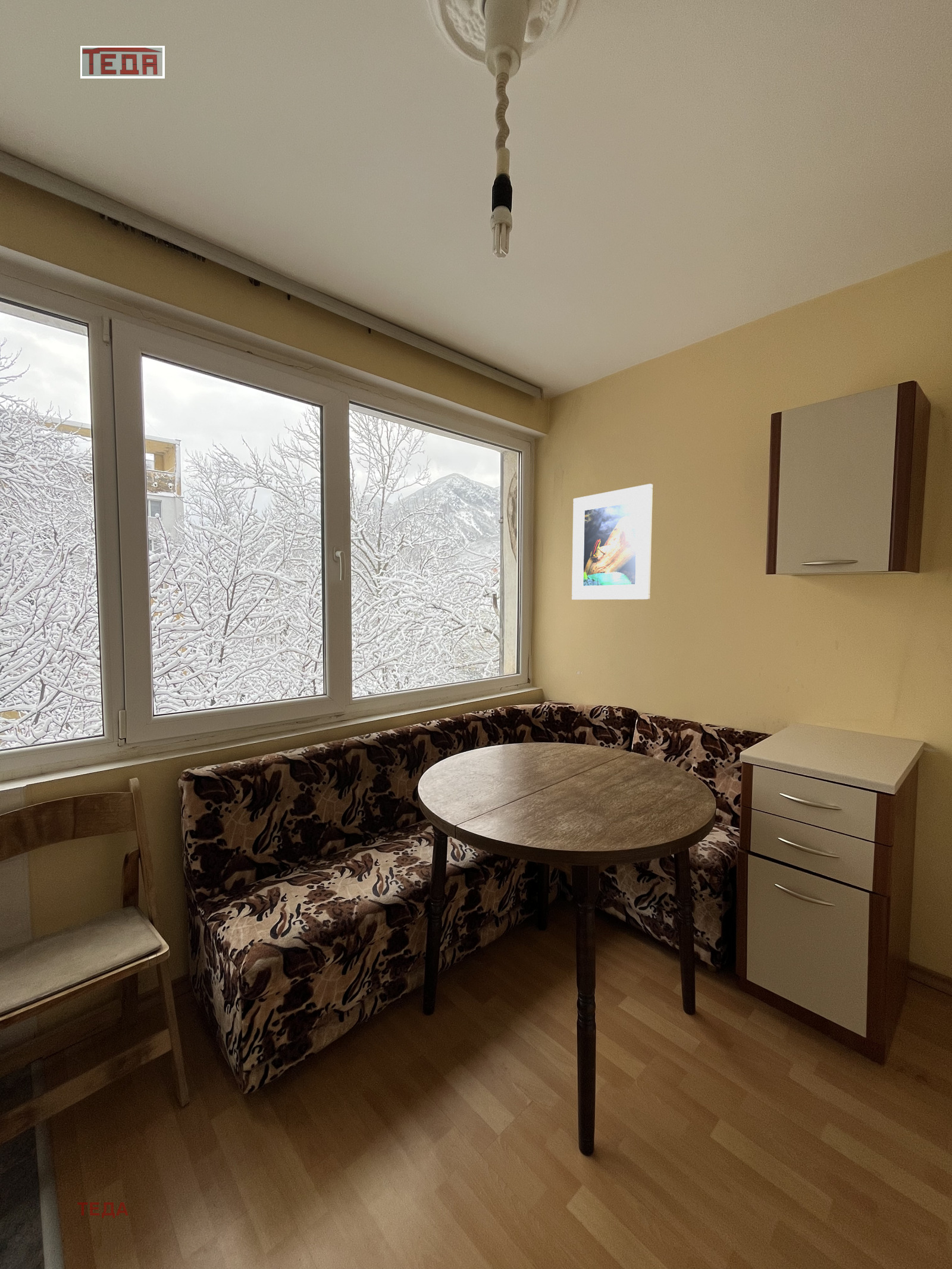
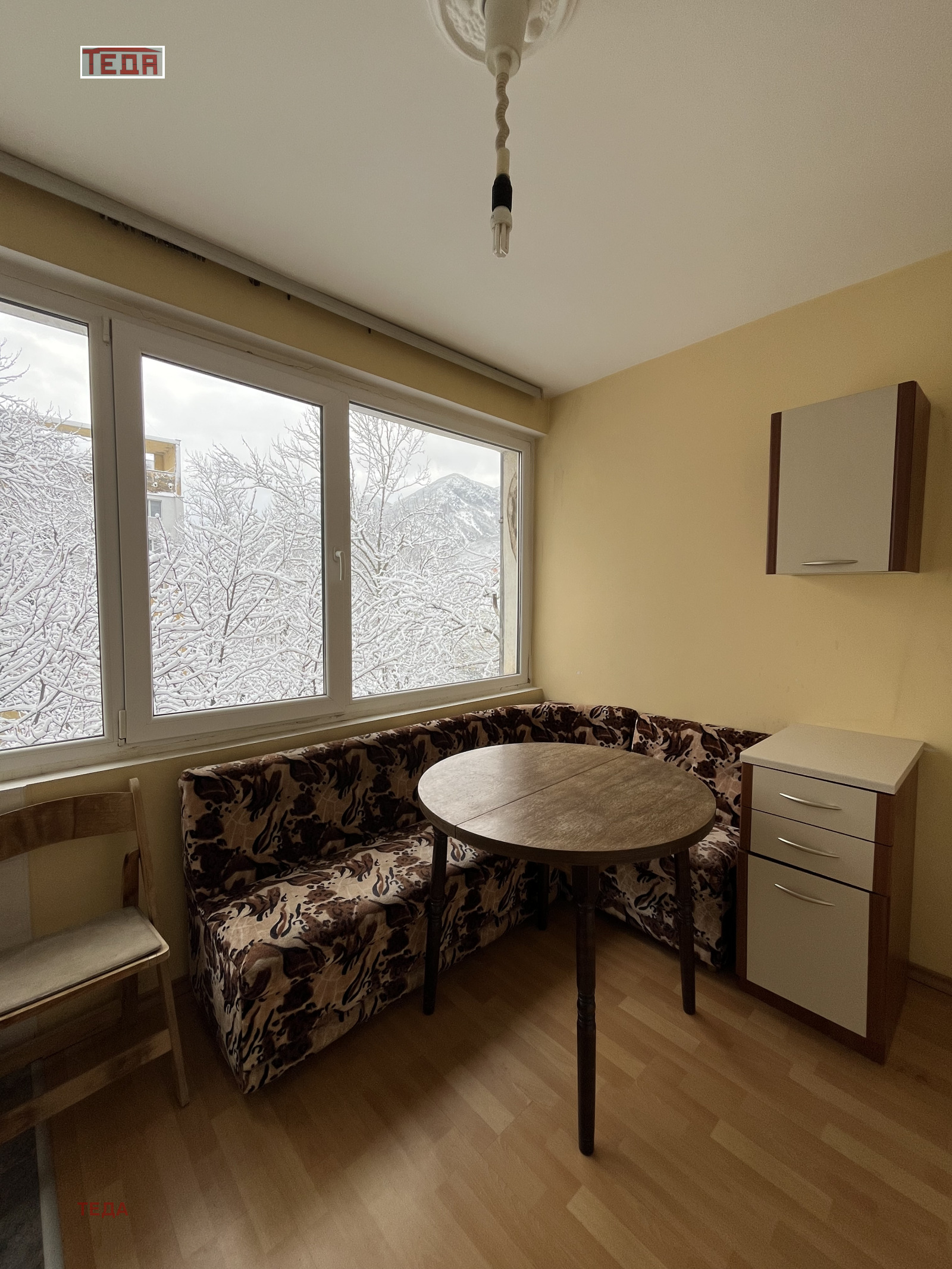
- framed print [571,483,653,600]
